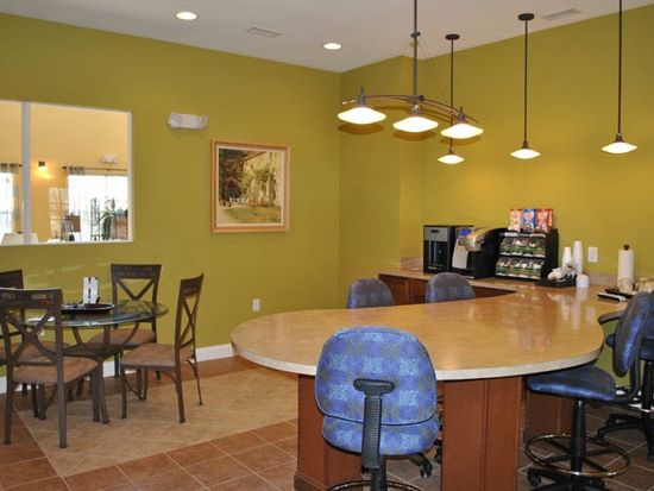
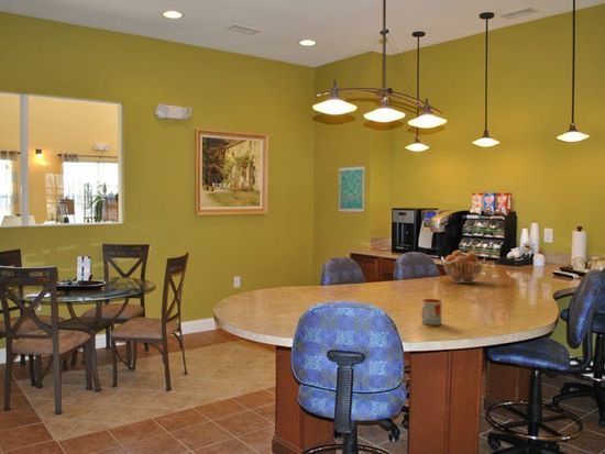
+ mug [420,298,443,326]
+ wall art [338,164,366,213]
+ fruit basket [440,250,486,284]
